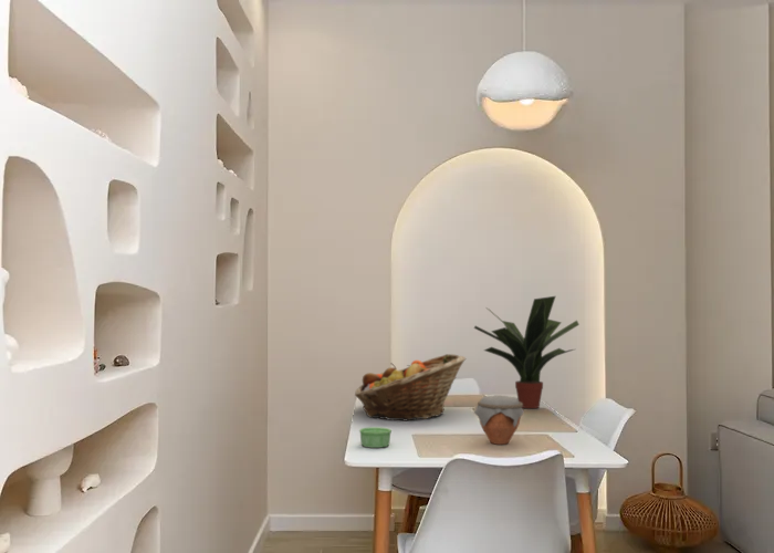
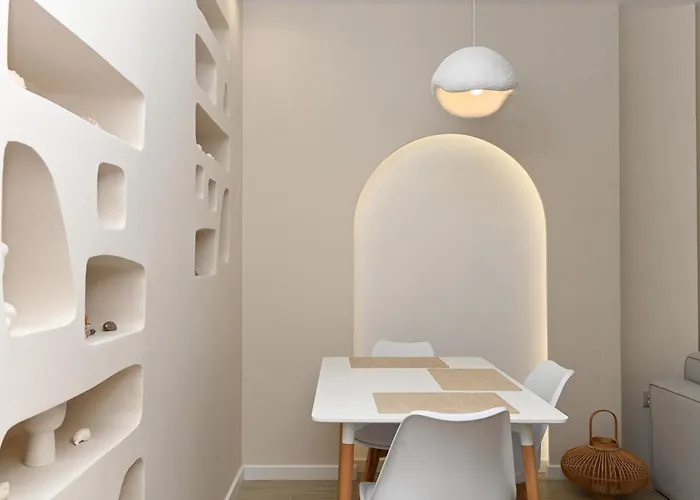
- ramekin [358,426,393,449]
- fruit basket [354,353,467,422]
- jar [473,394,525,446]
- potted plant [473,295,580,409]
